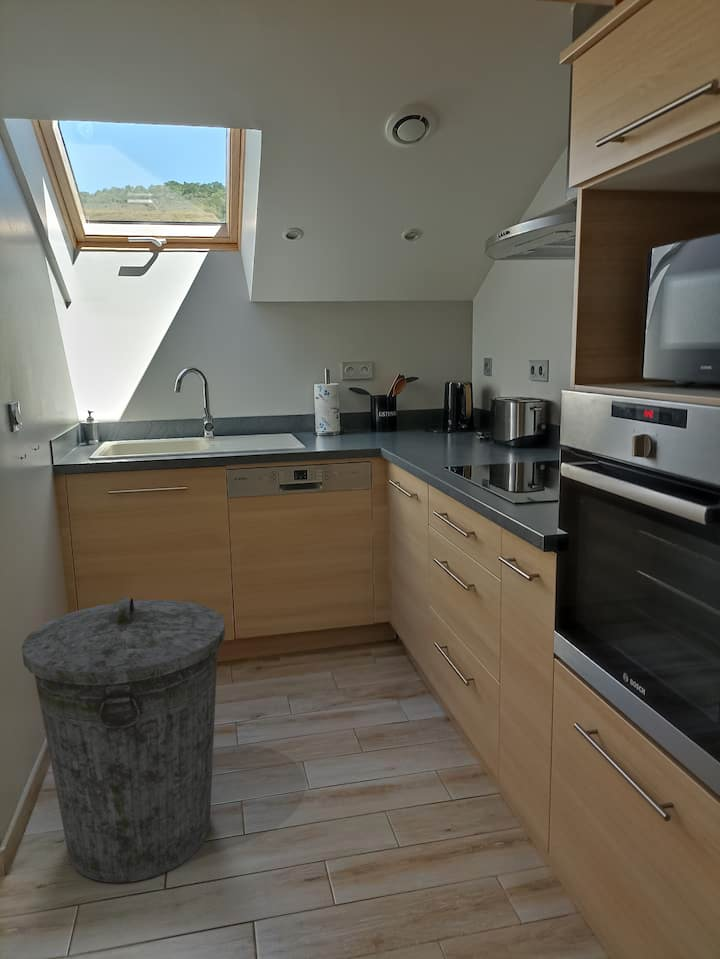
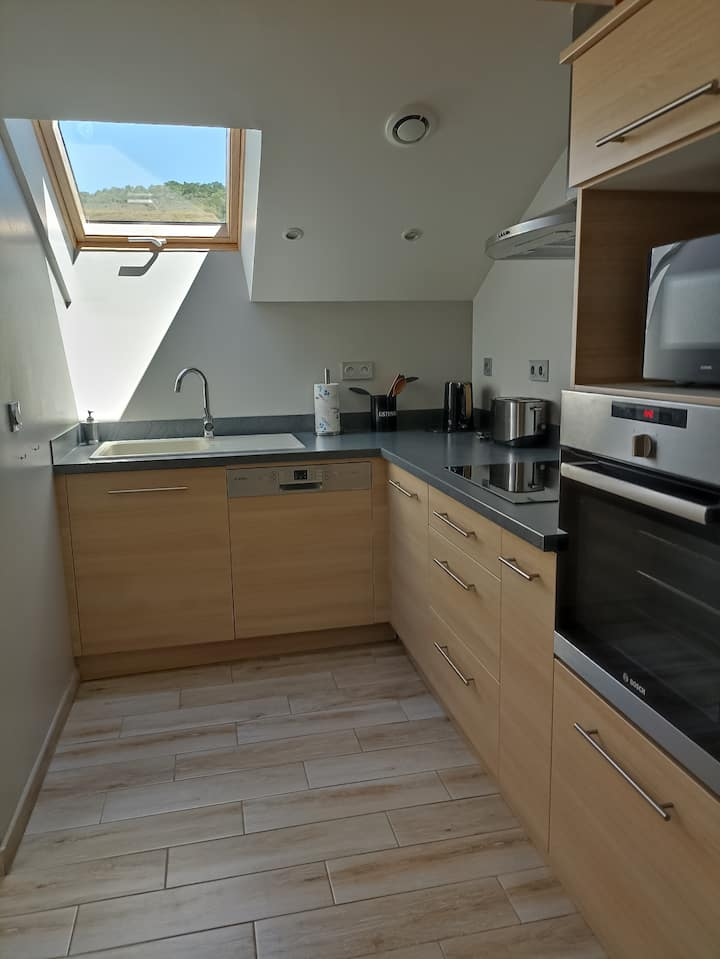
- trash can [21,597,226,884]
